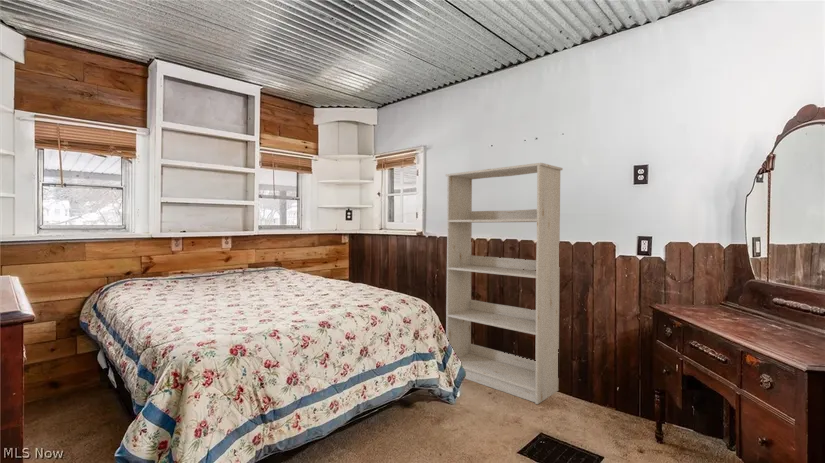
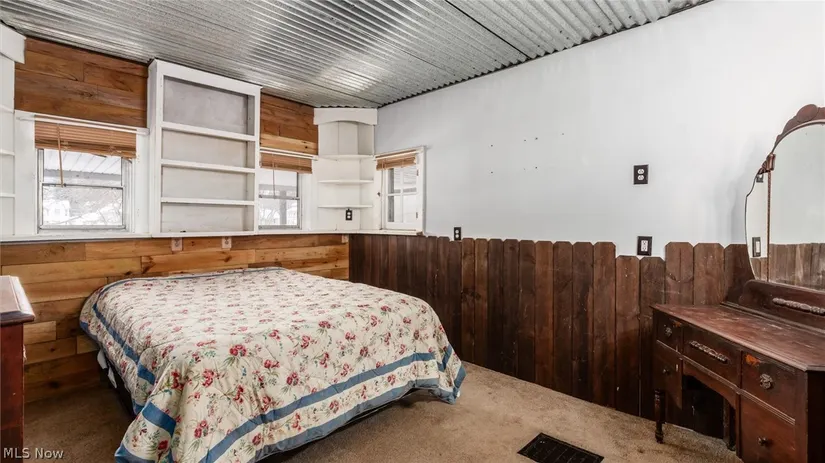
- bookcase [445,162,564,405]
